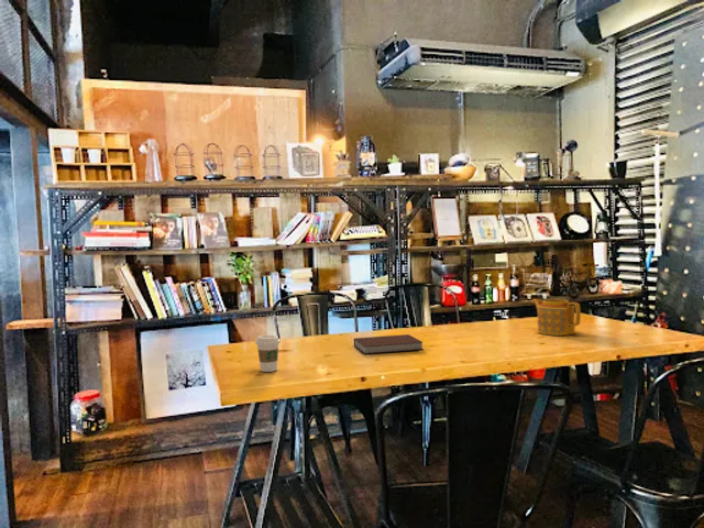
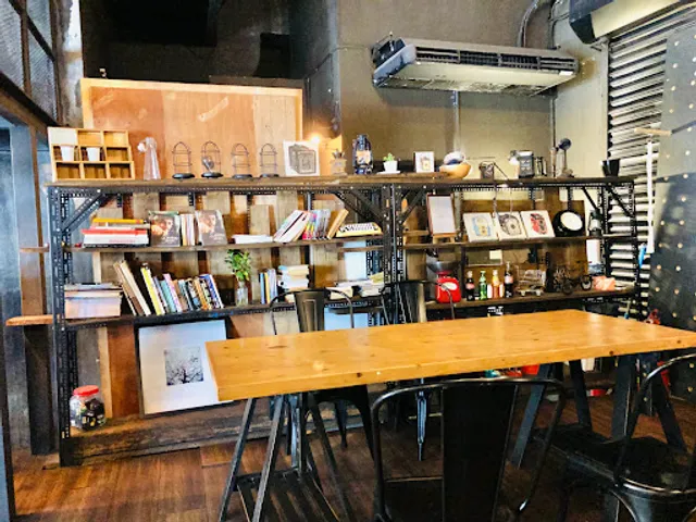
- notebook [353,333,425,355]
- teapot [530,298,582,337]
- coffee cup [254,334,282,373]
